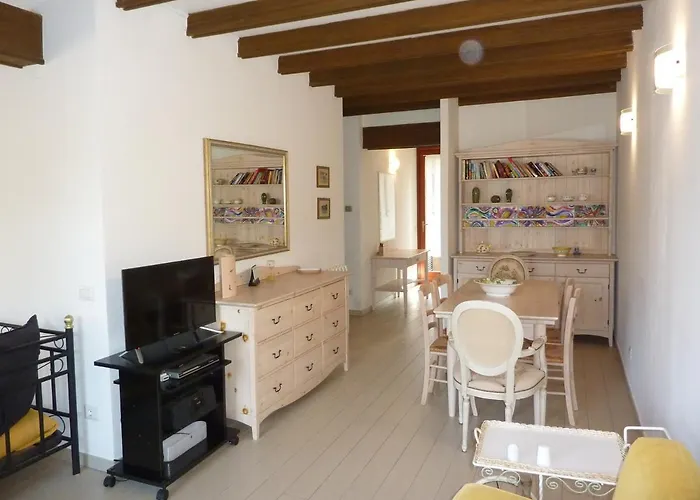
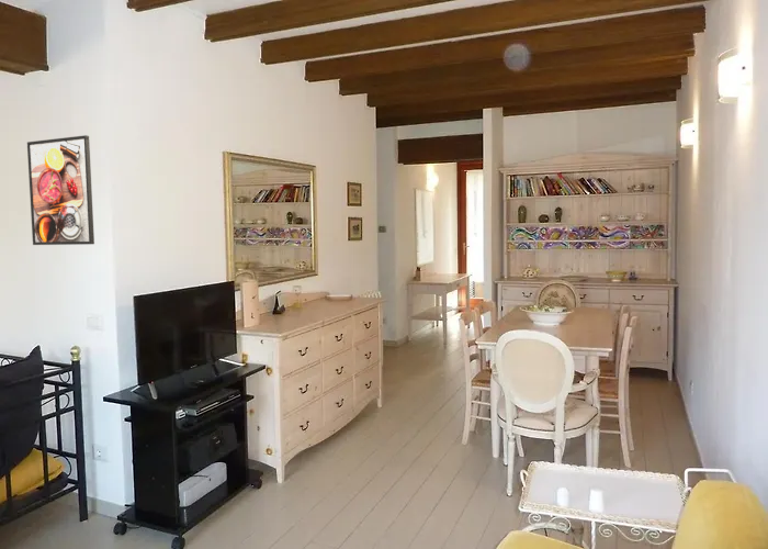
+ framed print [26,134,95,246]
